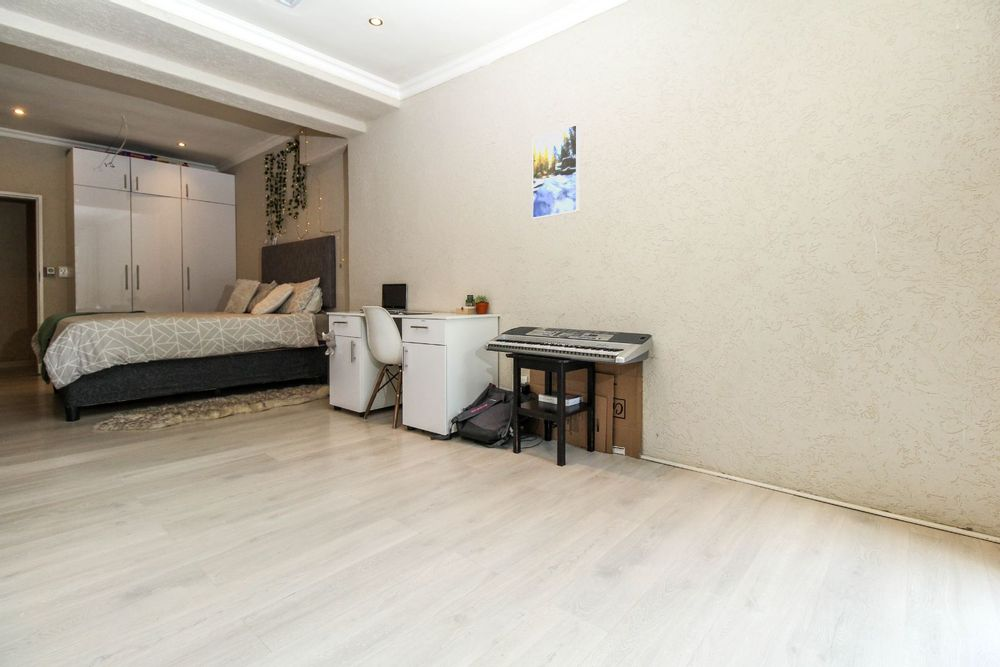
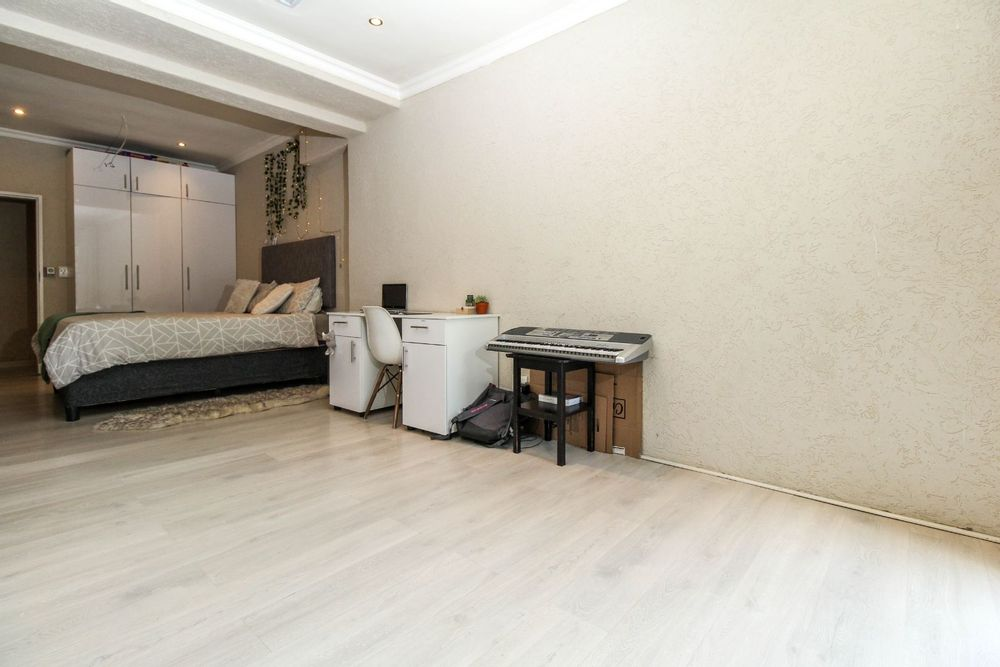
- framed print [531,123,581,220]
